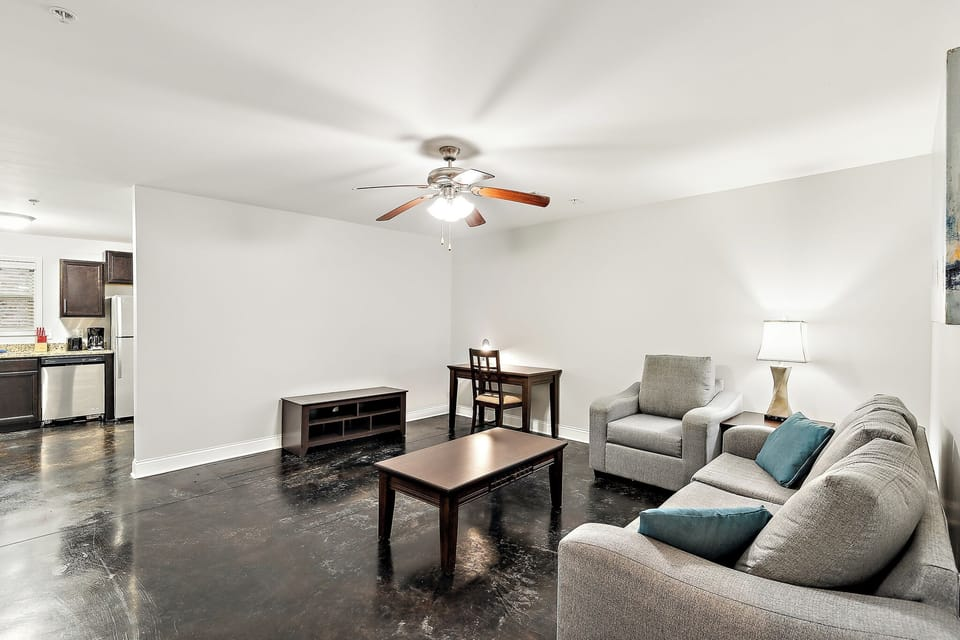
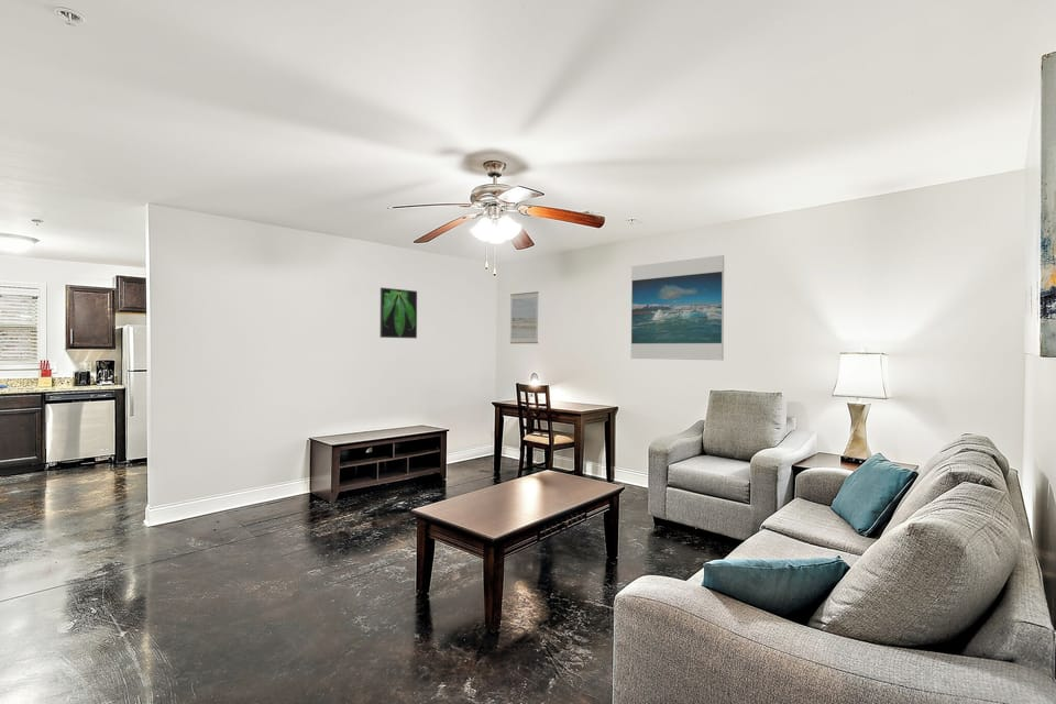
+ wall art [509,290,540,344]
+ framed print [380,287,418,340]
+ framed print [630,254,725,361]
